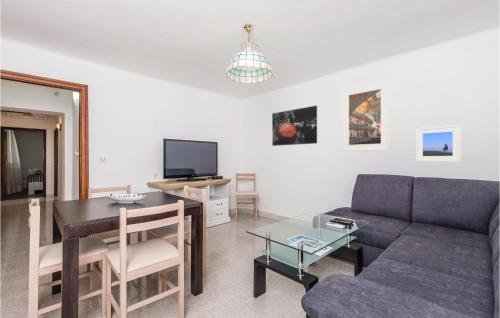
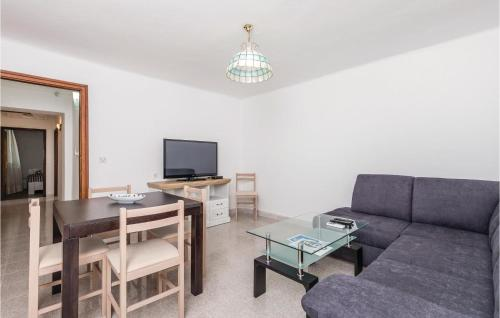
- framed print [342,79,390,152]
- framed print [415,124,462,163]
- wall art [271,105,318,147]
